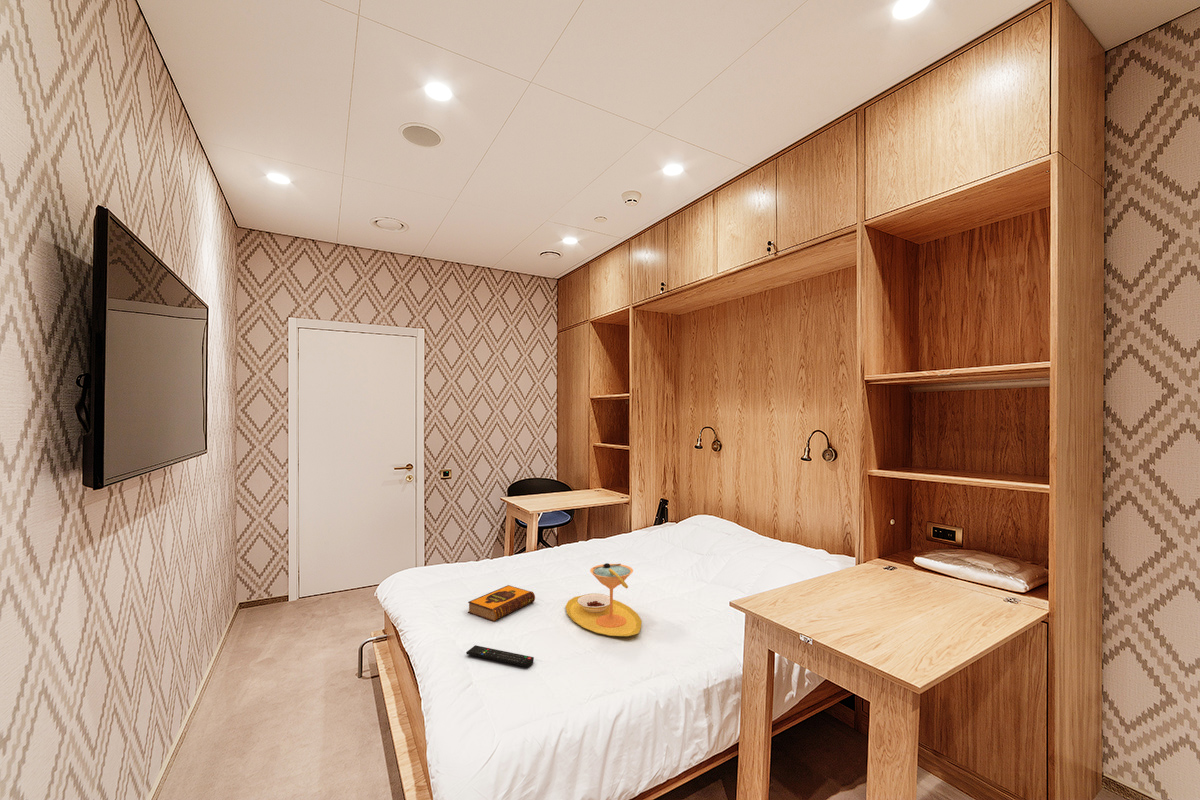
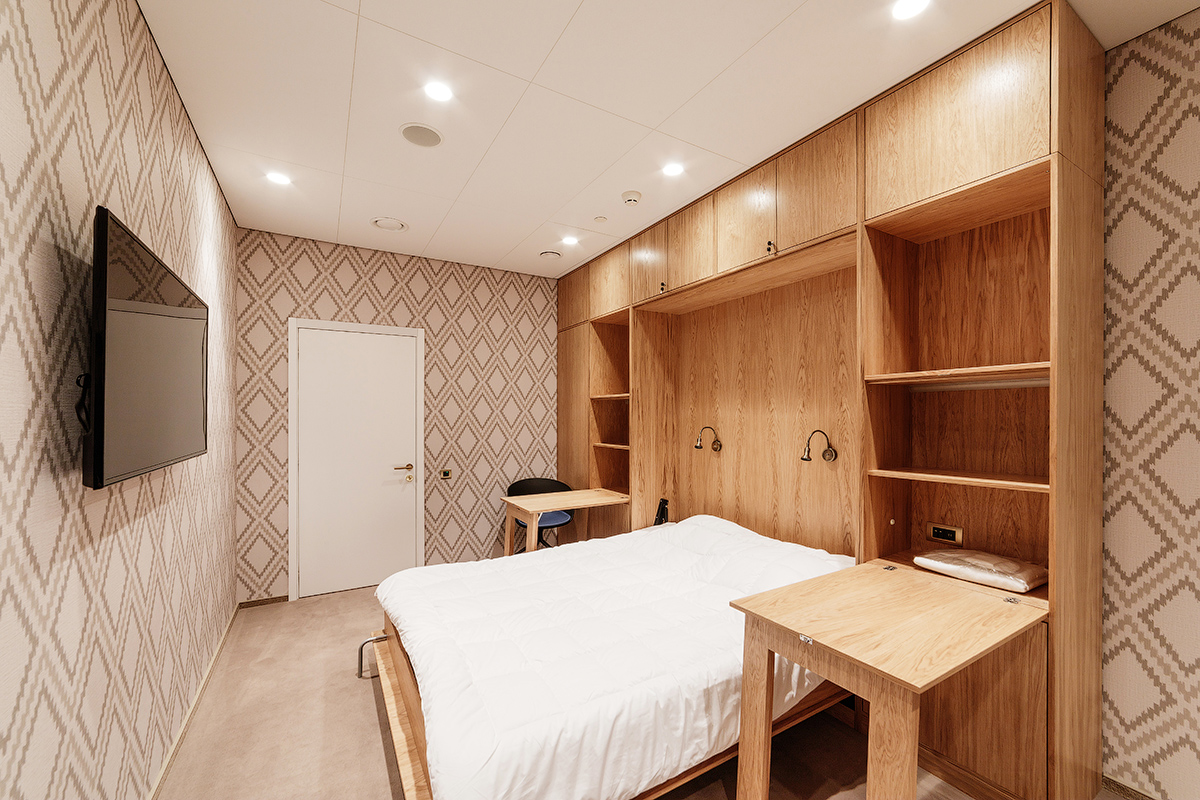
- hardback book [467,584,536,622]
- remote control [466,644,535,668]
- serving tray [565,562,643,637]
